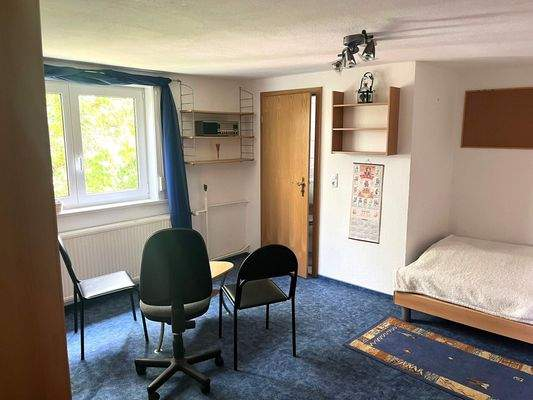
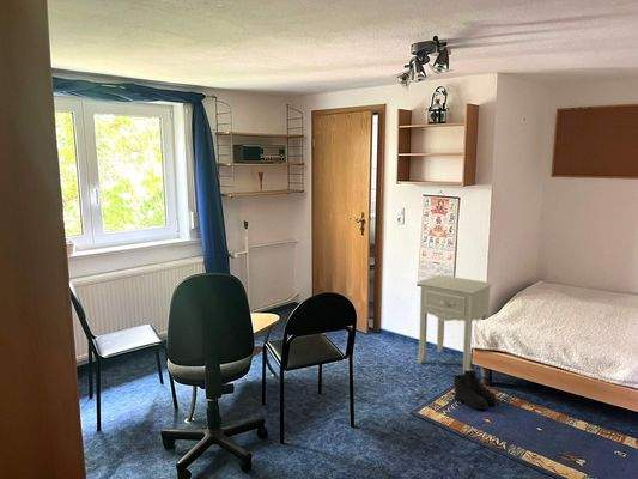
+ boots [451,369,499,411]
+ nightstand [415,274,494,375]
